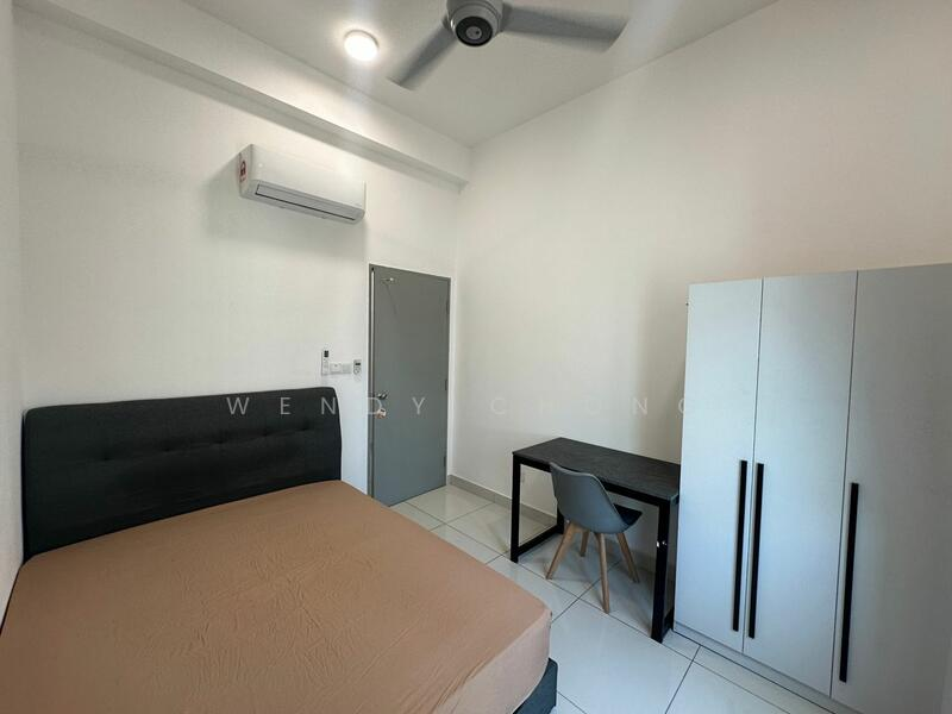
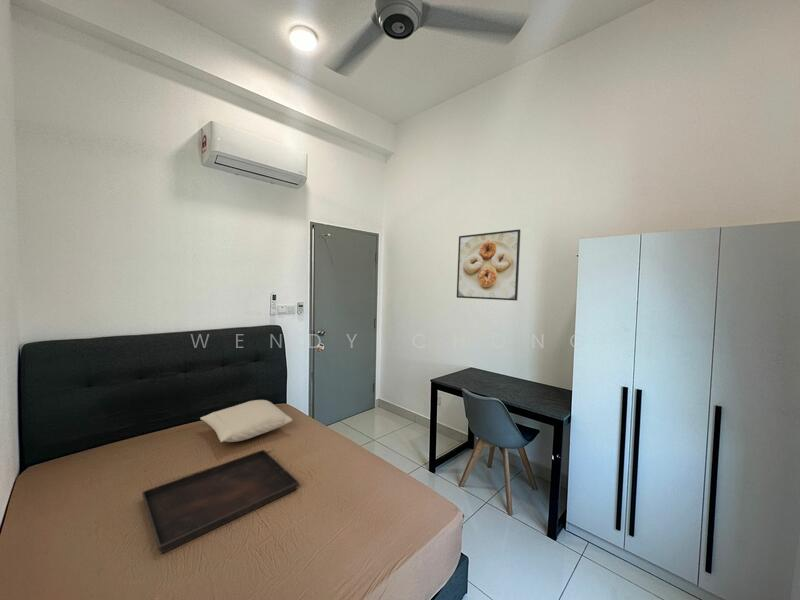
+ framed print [456,229,522,301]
+ pillow [199,399,293,443]
+ serving tray [141,449,300,555]
